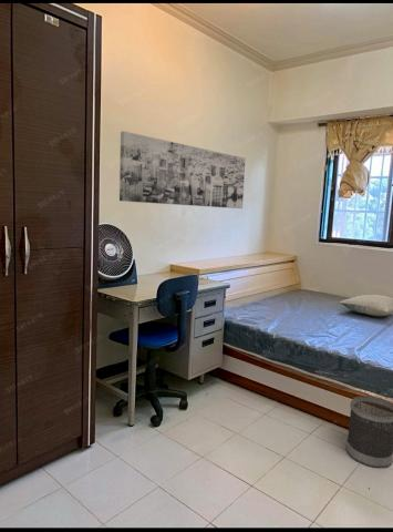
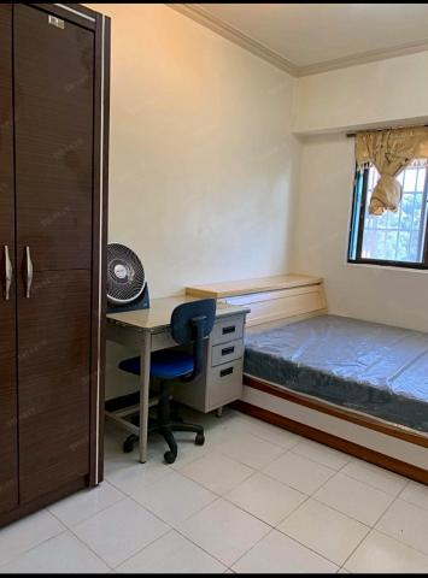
- wall art [118,131,247,209]
- pillow [338,294,393,317]
- wastebasket [345,396,393,469]
